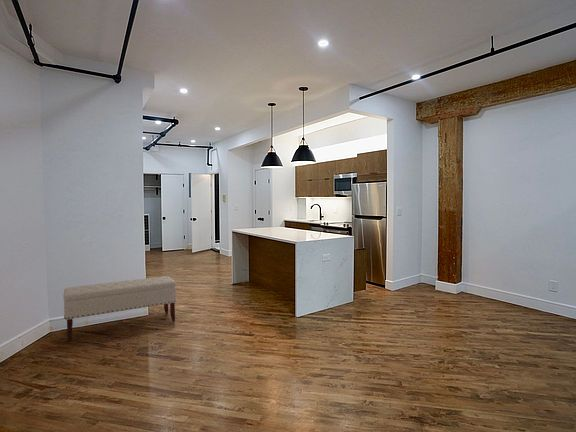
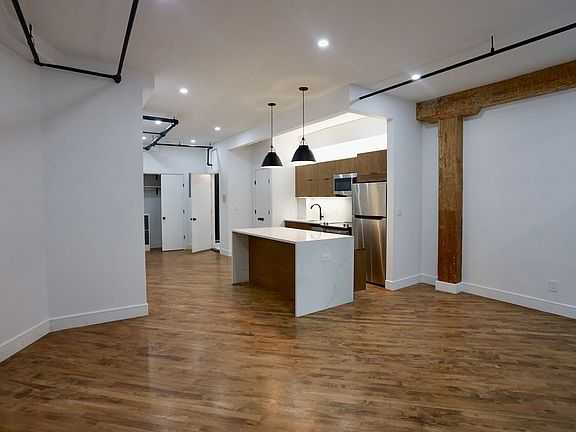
- bench [62,275,177,343]
